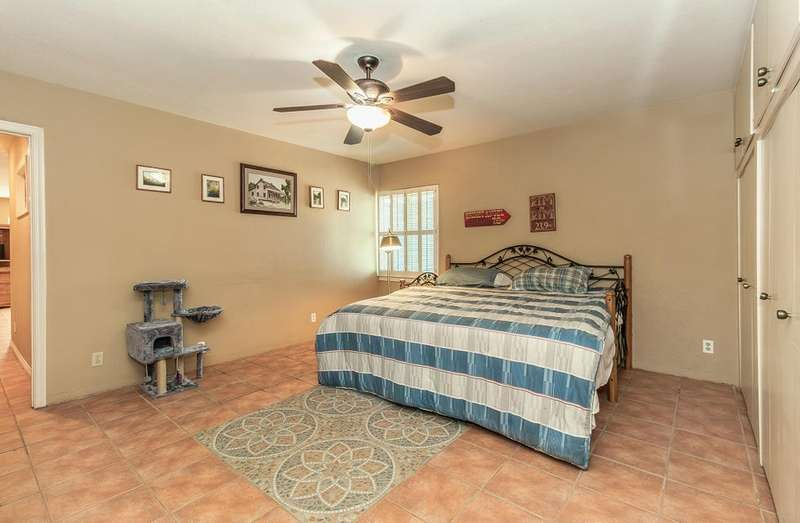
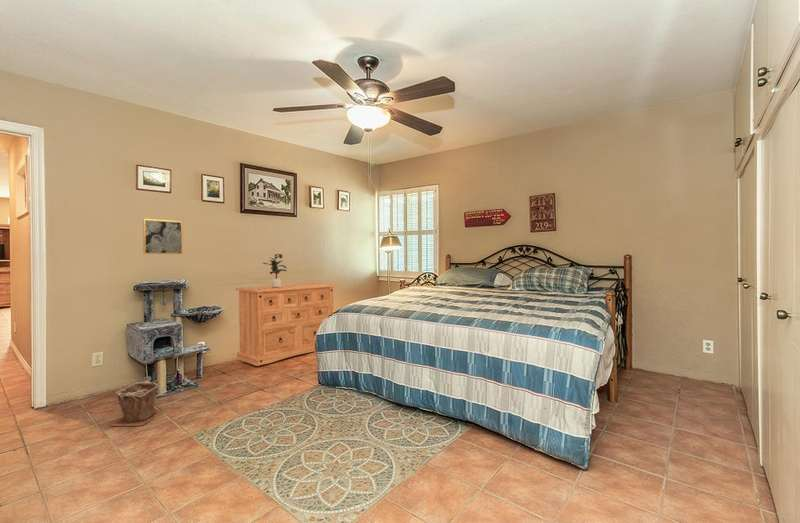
+ wall art [142,218,183,255]
+ dresser [235,282,336,367]
+ plant pot [110,380,163,427]
+ potted plant [262,253,287,288]
